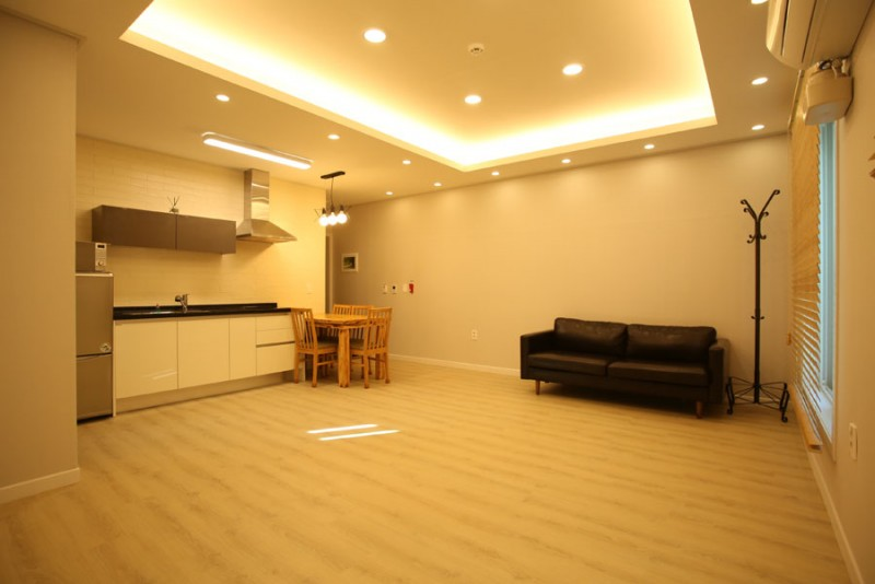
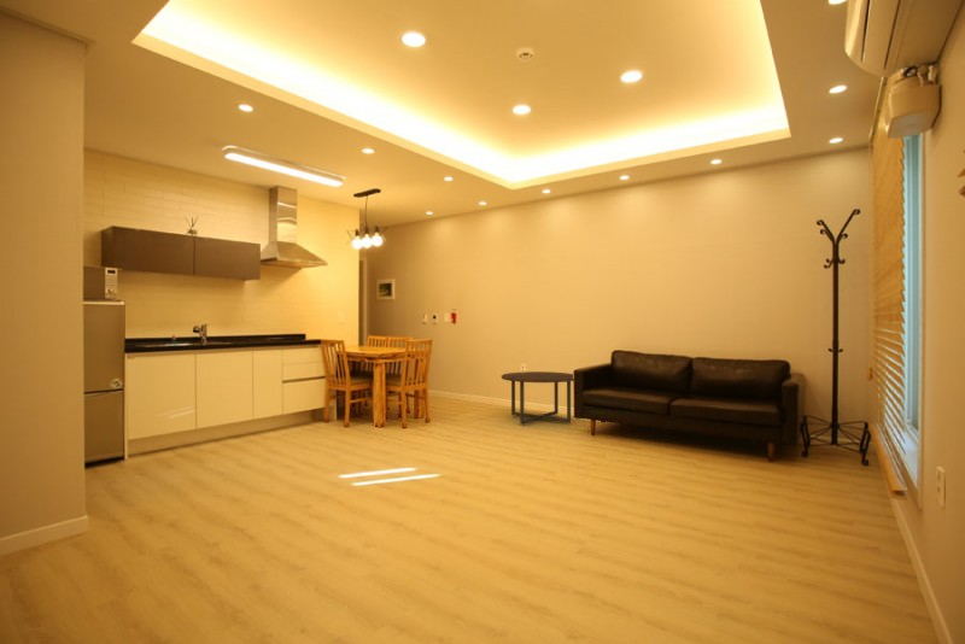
+ coffee table [501,370,575,427]
